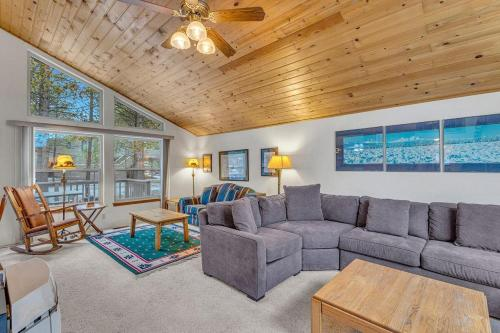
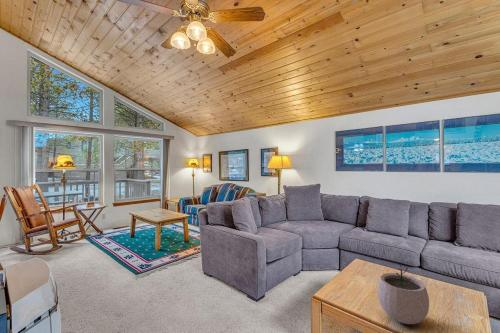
+ plant pot [377,264,430,325]
